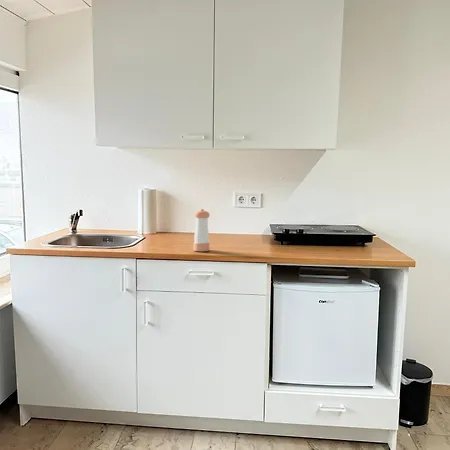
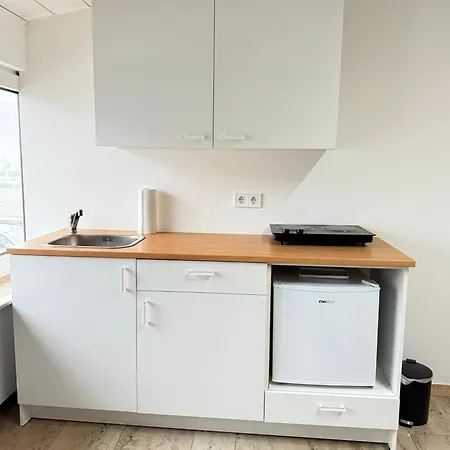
- pepper shaker [193,208,210,252]
